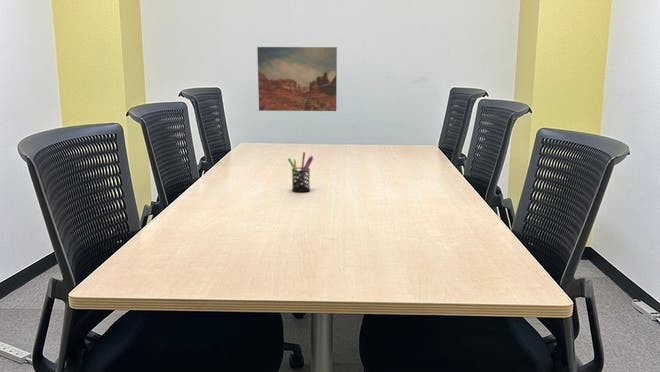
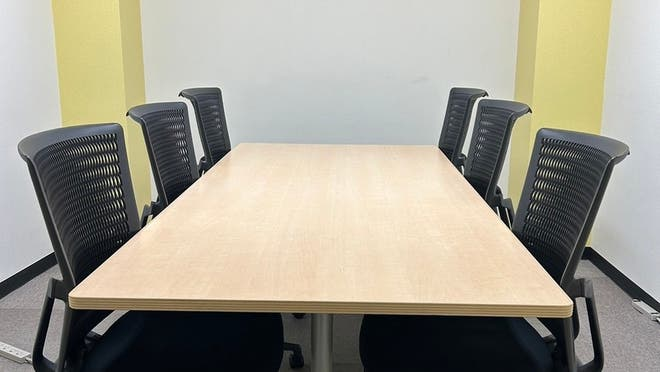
- wall art [256,46,338,112]
- pen holder [287,151,314,193]
